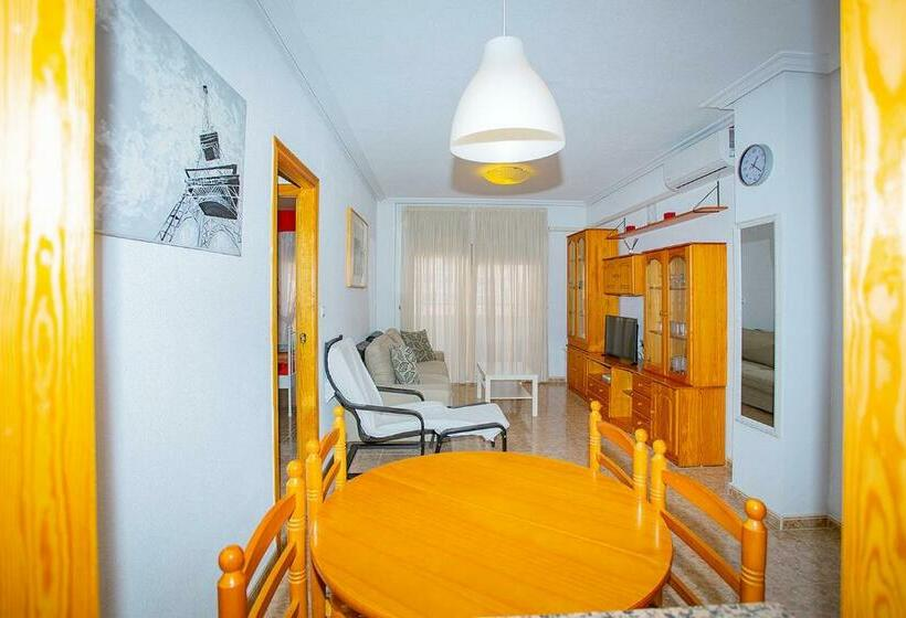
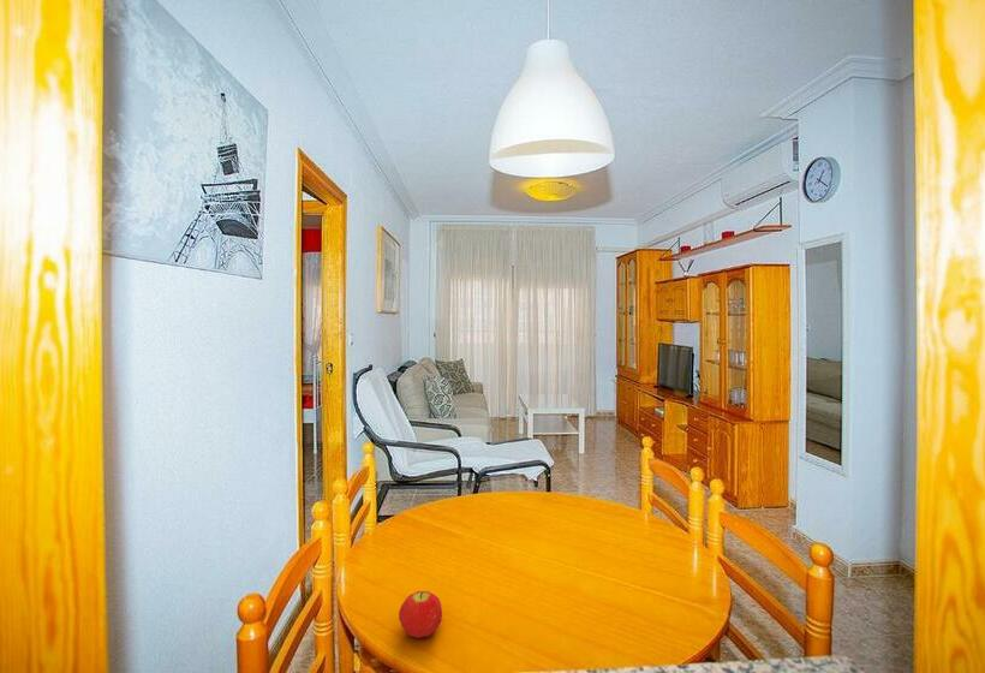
+ fruit [398,590,443,639]
